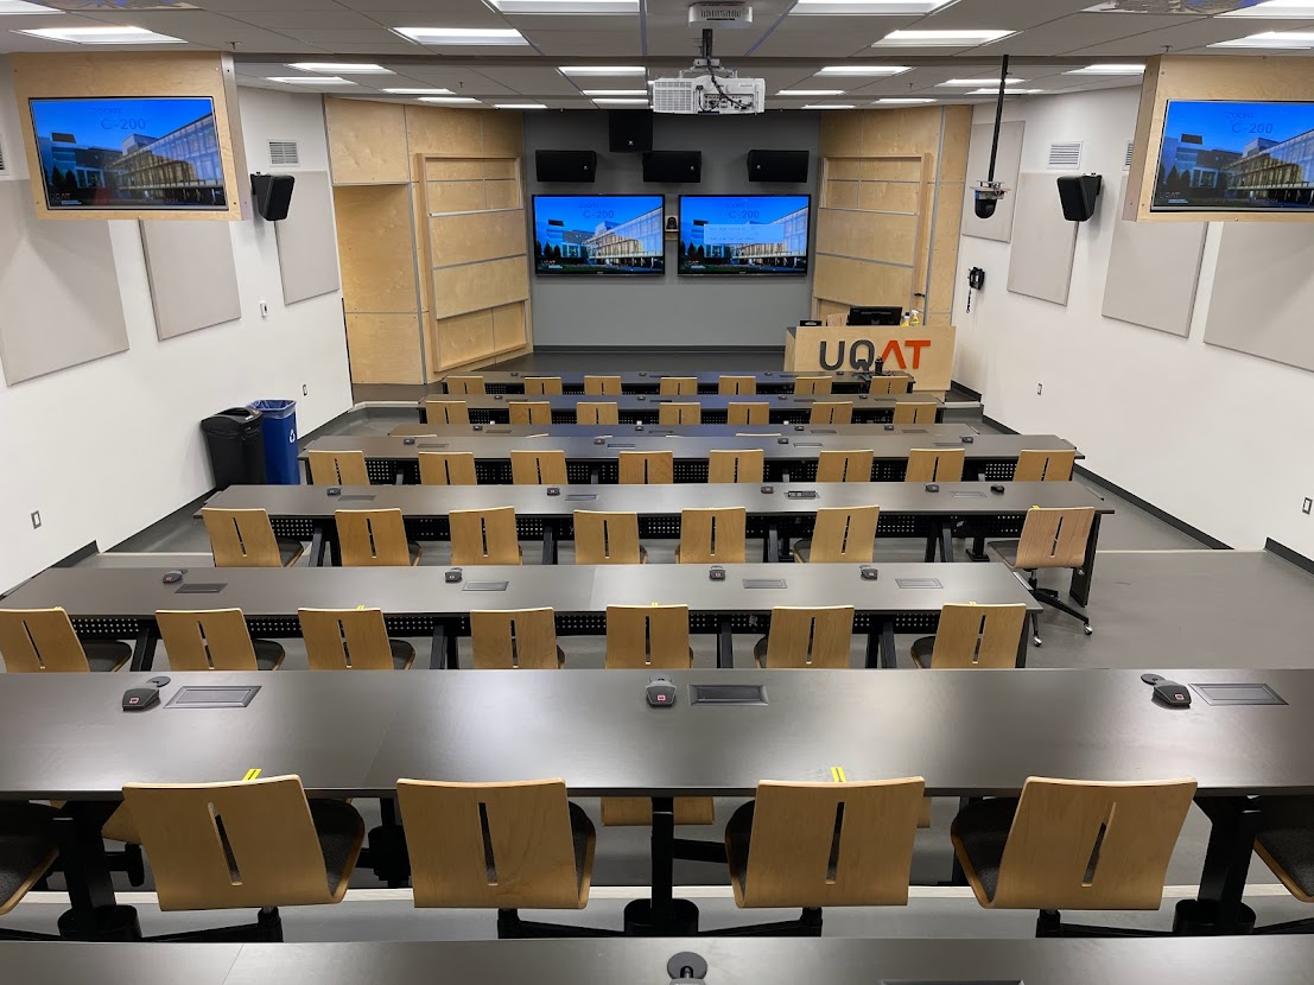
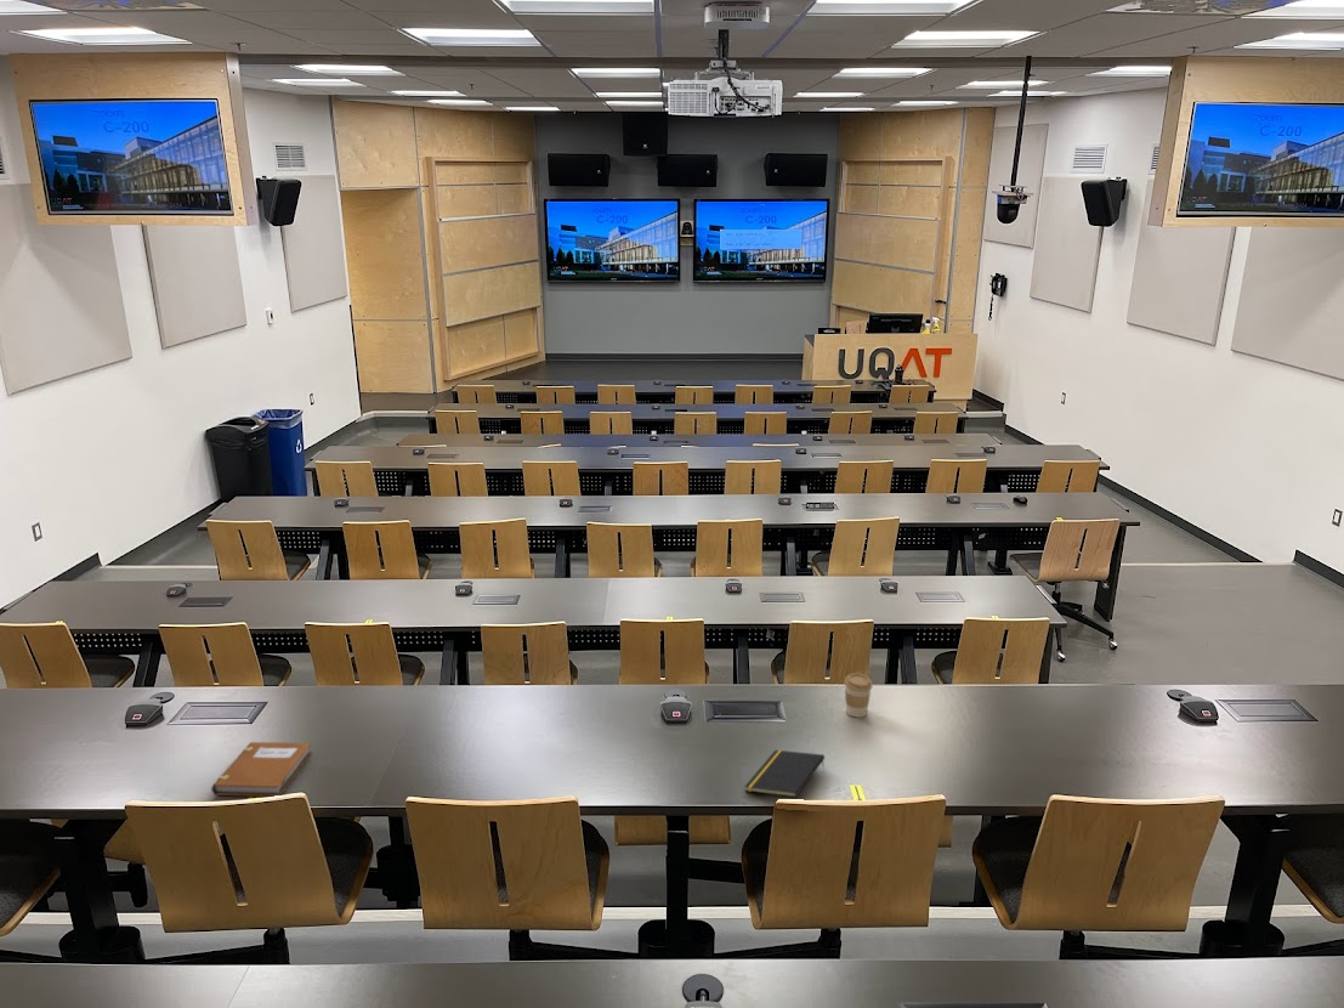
+ notebook [210,741,313,798]
+ coffee cup [844,672,873,718]
+ notepad [743,749,826,798]
